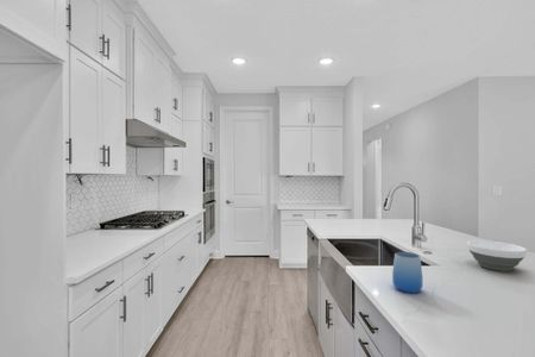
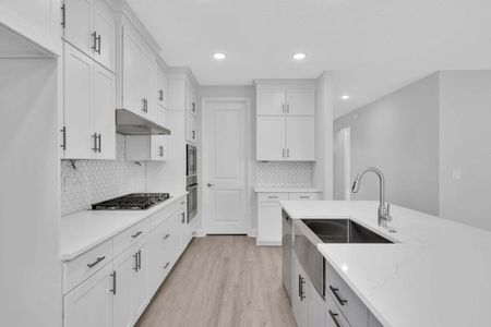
- bowl [466,239,528,273]
- cup [391,251,424,294]
